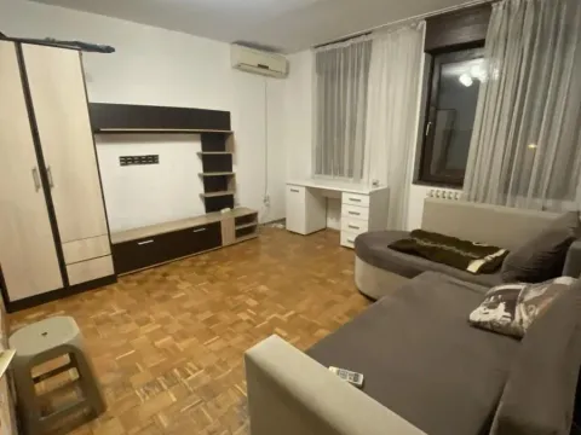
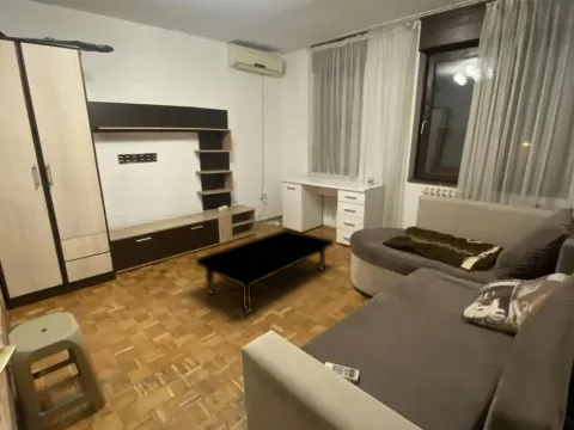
+ coffee table [194,228,335,315]
